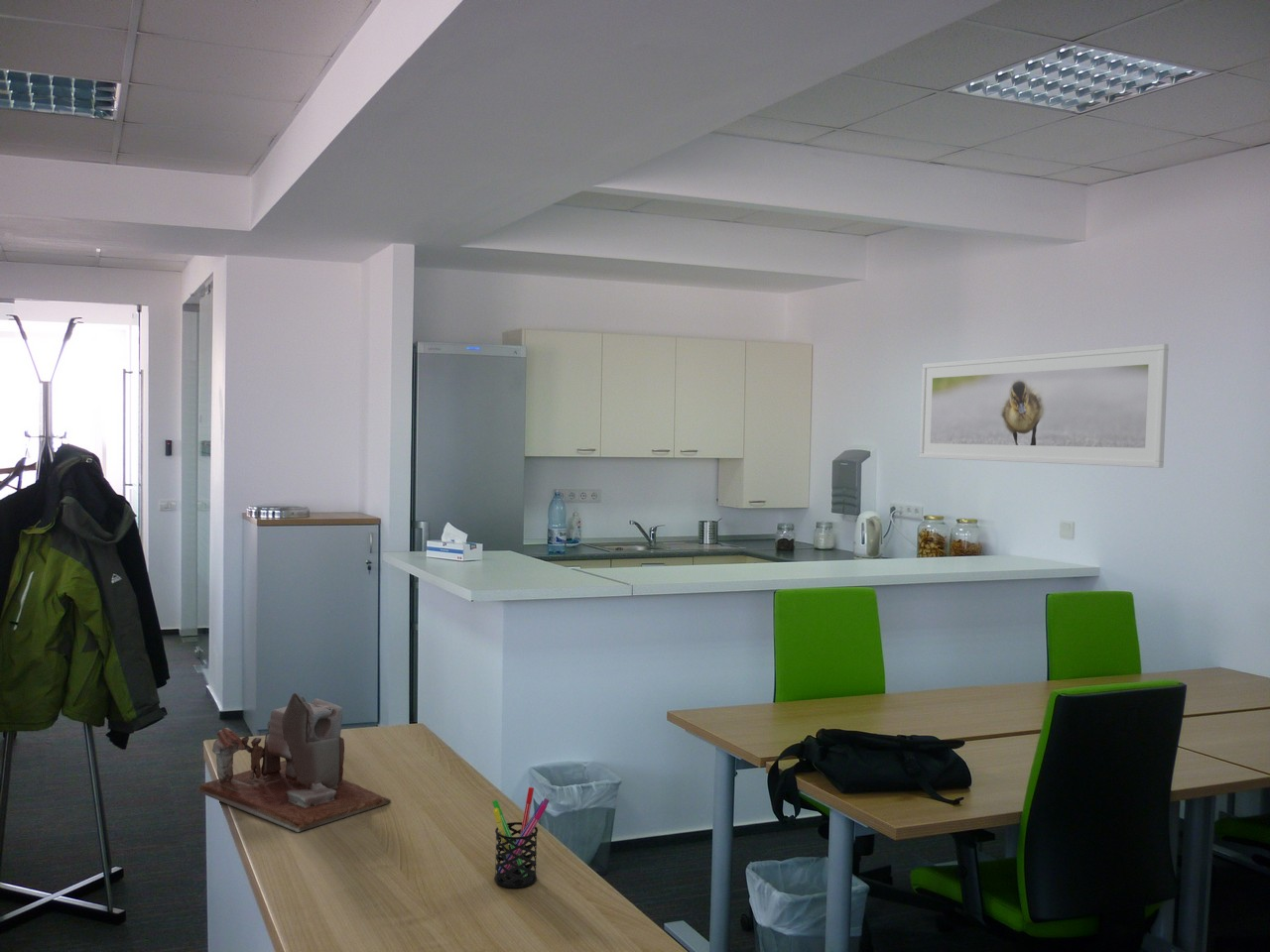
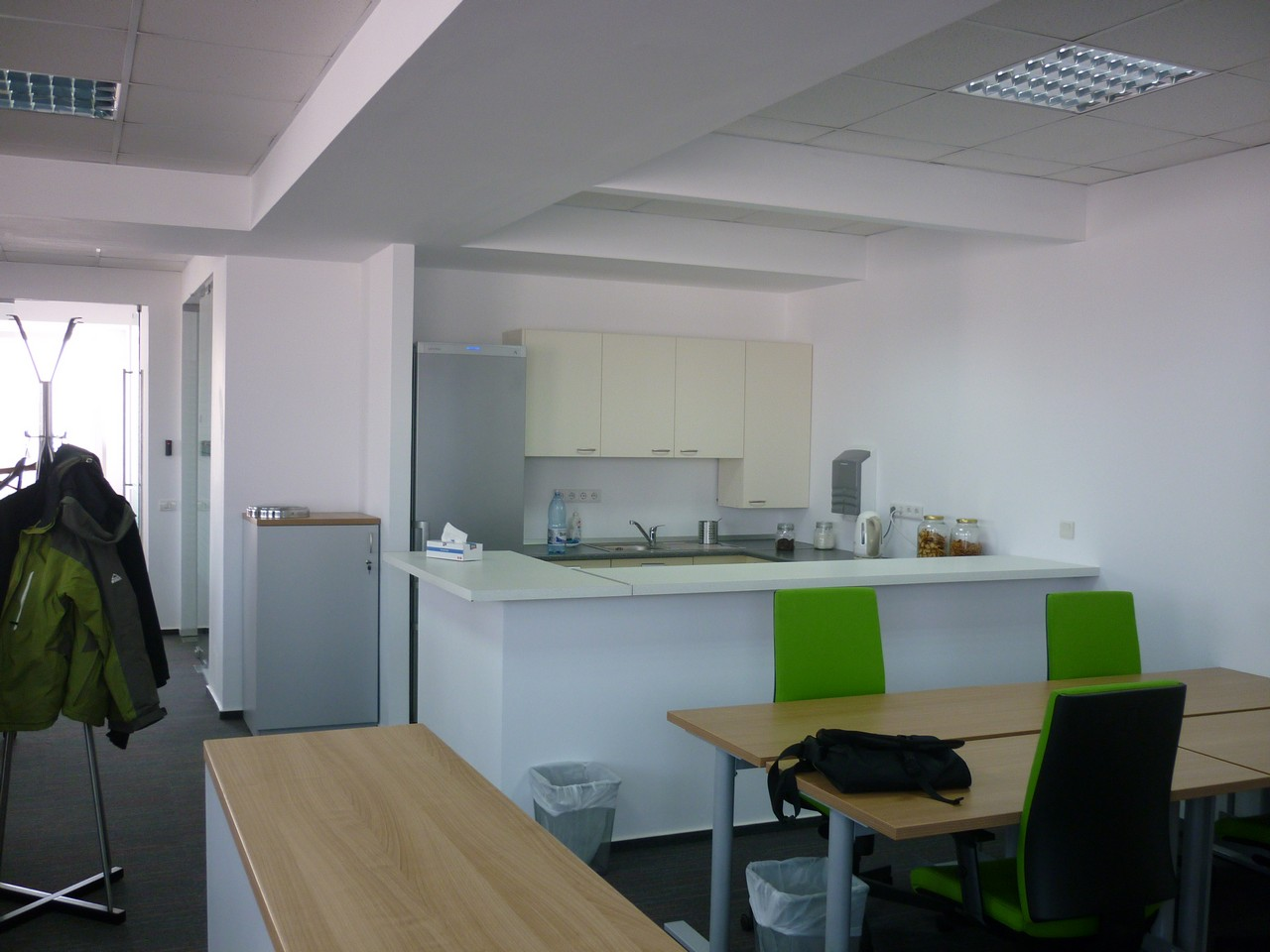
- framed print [919,343,1170,469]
- pen holder [491,786,551,889]
- desk organizer [195,692,392,833]
